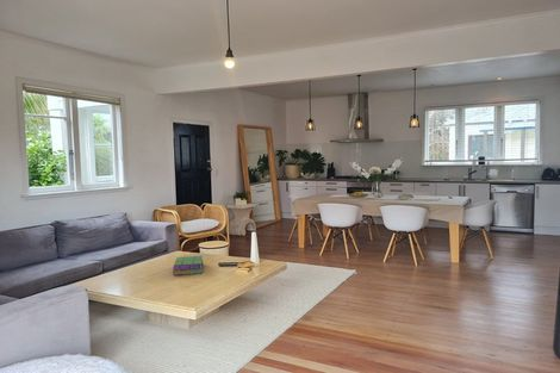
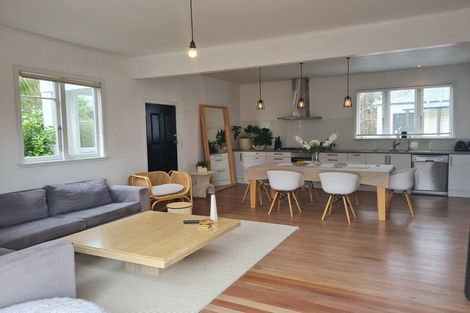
- stack of books [172,255,205,276]
